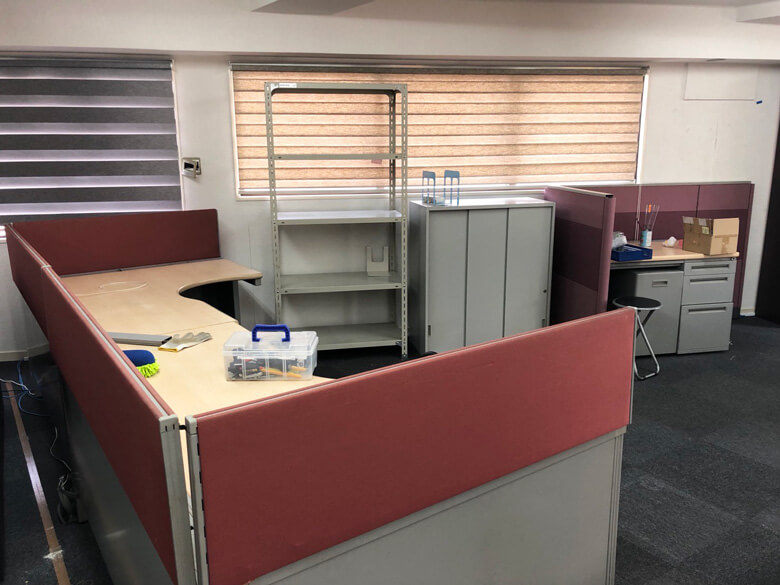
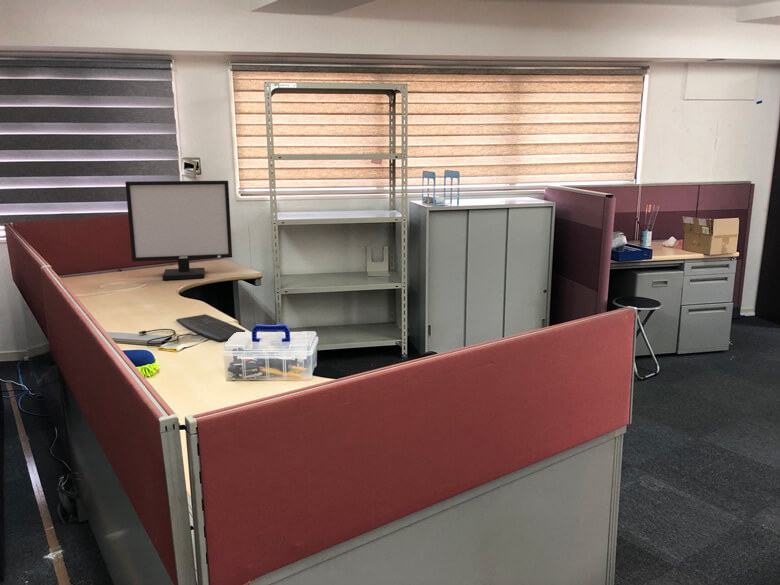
+ monitor [124,180,233,281]
+ keyboard [138,313,246,346]
